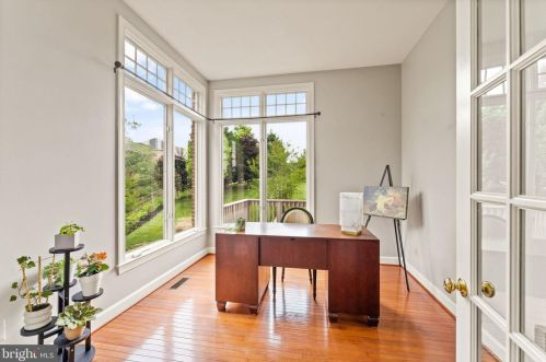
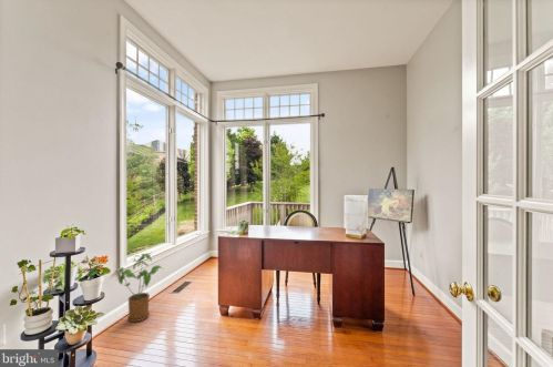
+ house plant [117,253,164,323]
